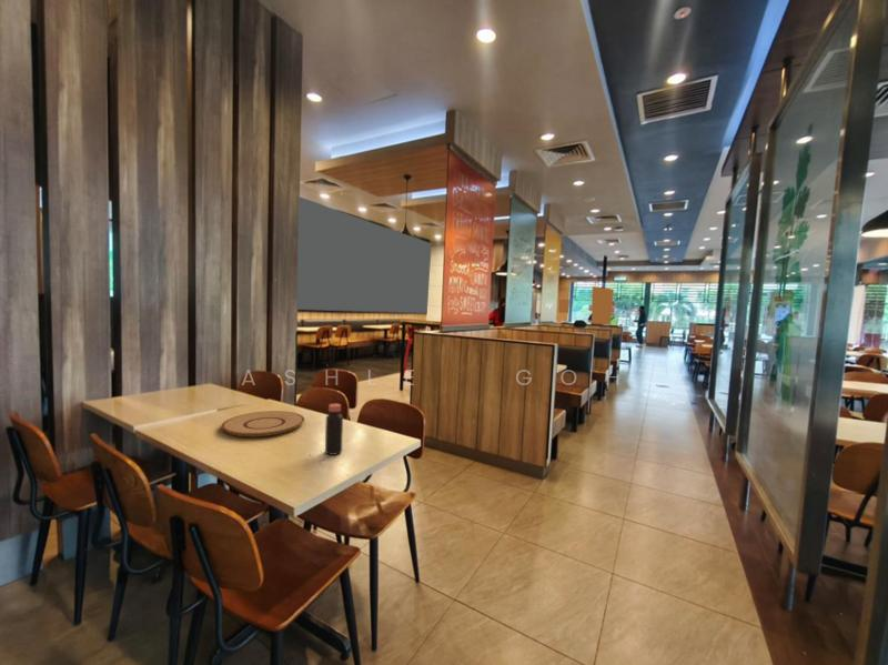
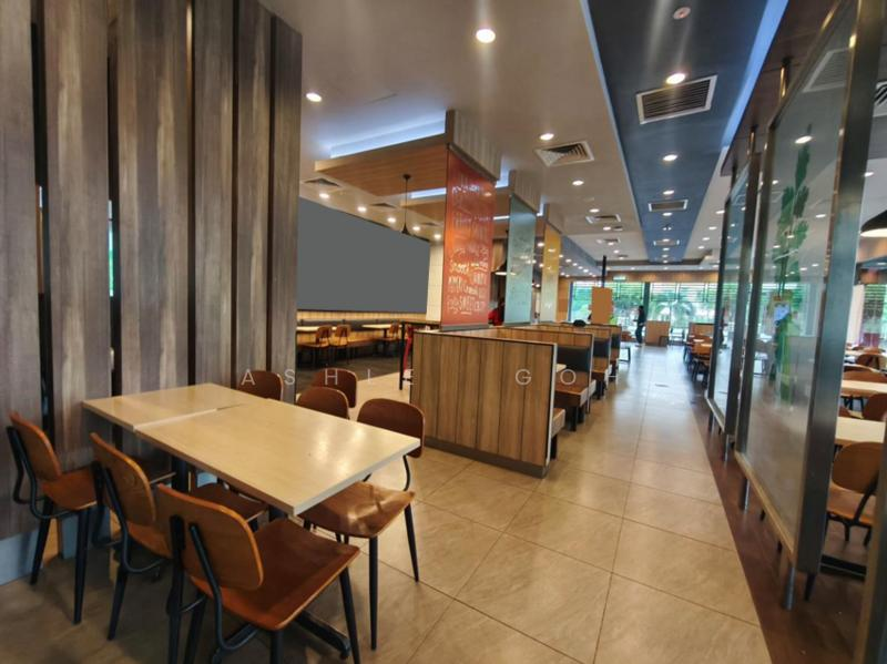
- plate [221,410,305,437]
- bottle [324,403,344,456]
